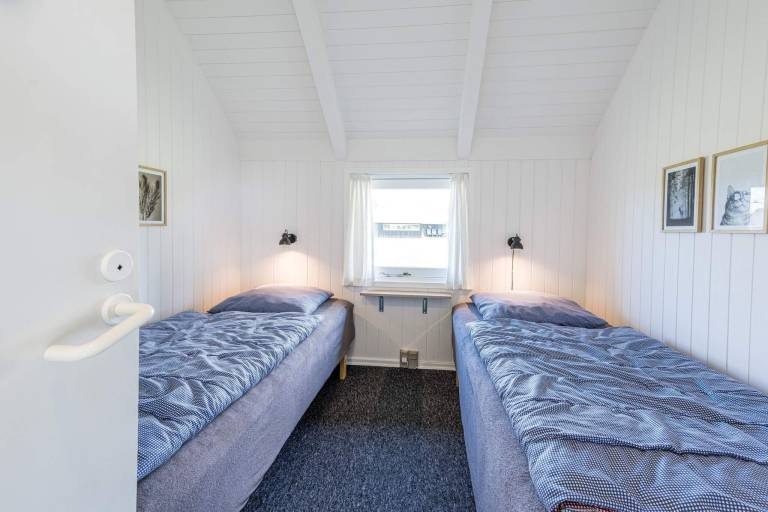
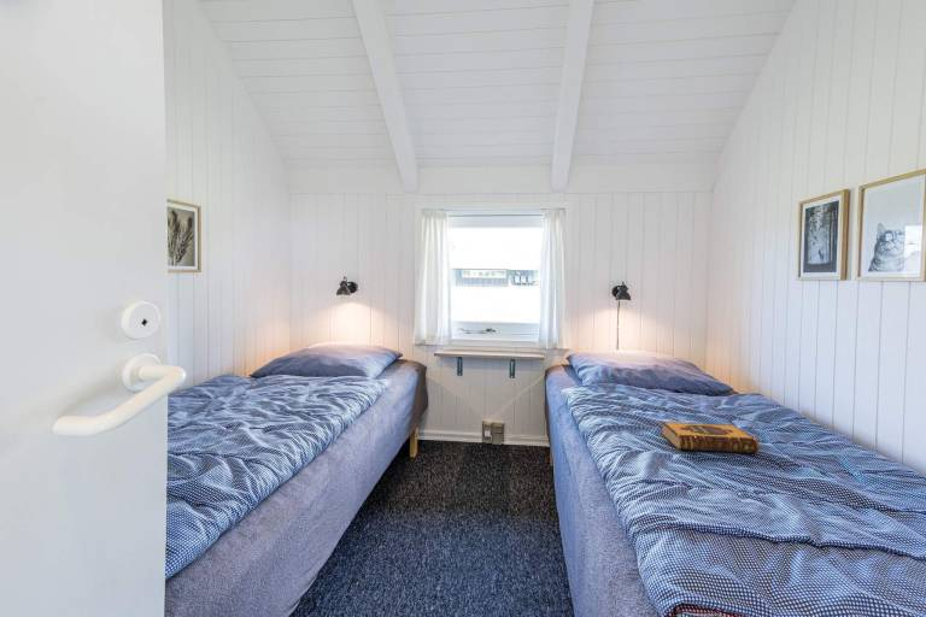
+ hardback book [661,421,761,454]
